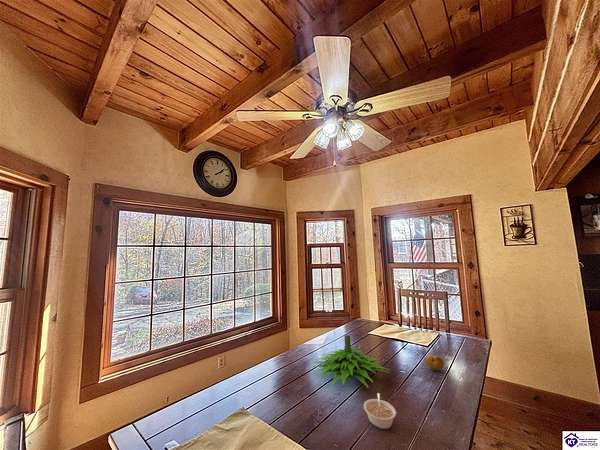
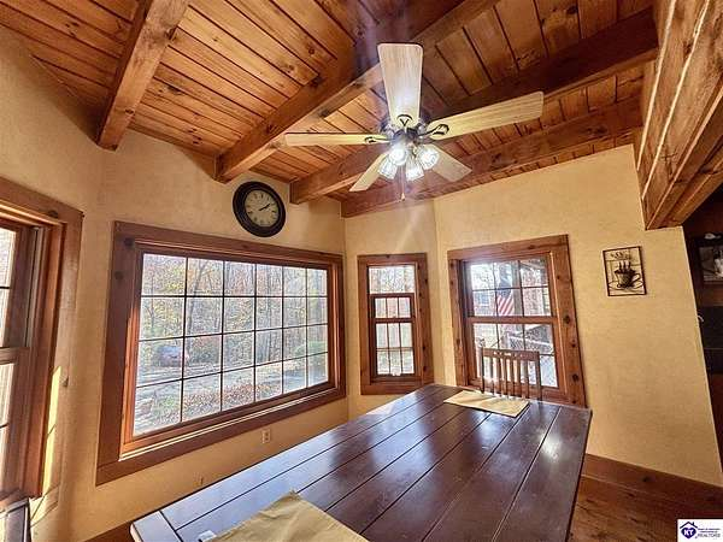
- plant [308,333,390,389]
- legume [363,392,397,430]
- fruit [425,354,445,372]
